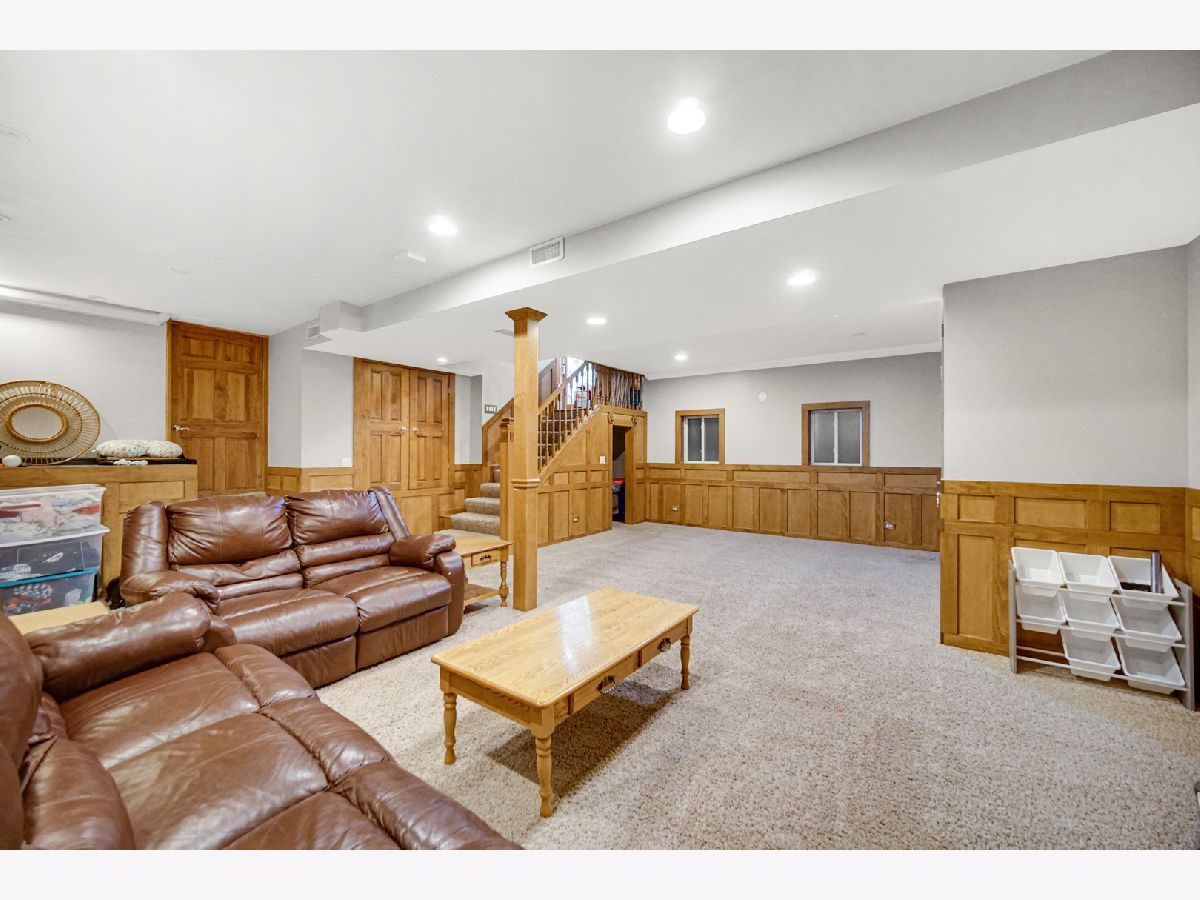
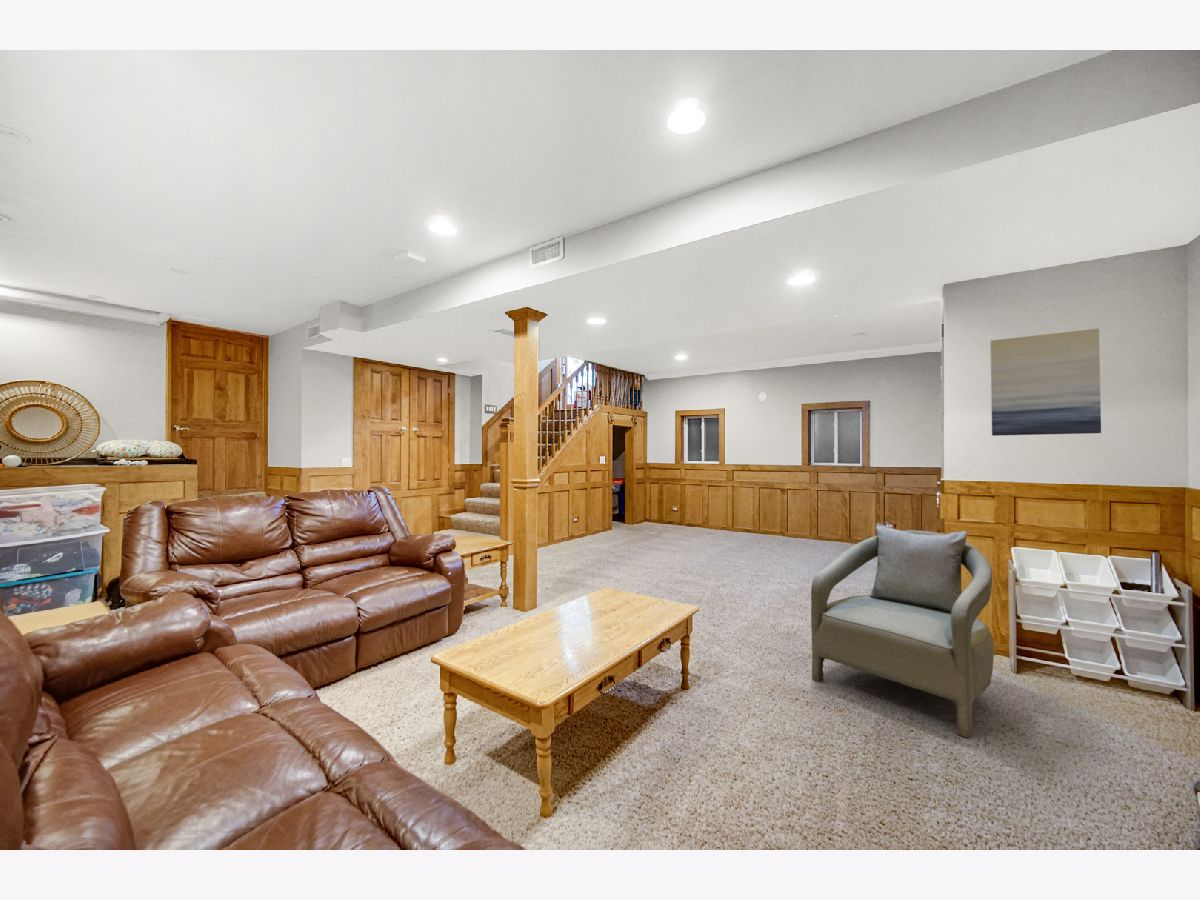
+ armchair [810,522,995,739]
+ wall art [989,328,1102,437]
